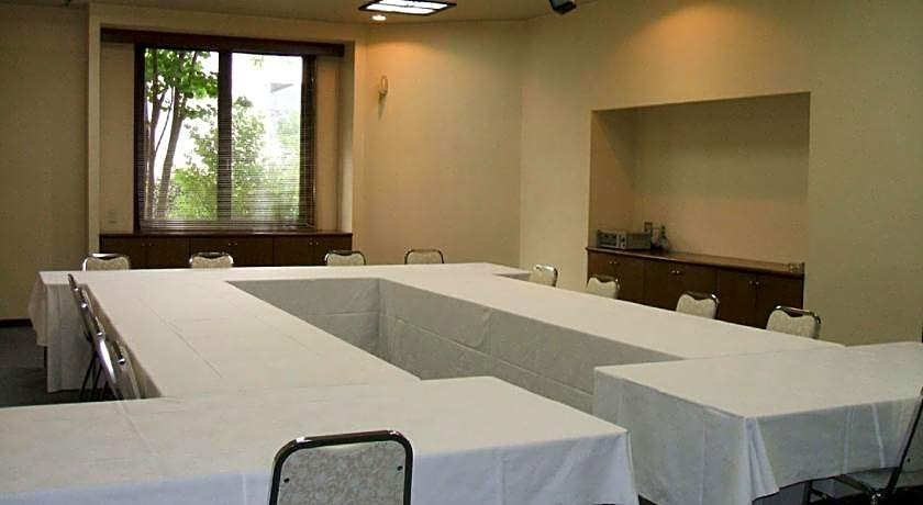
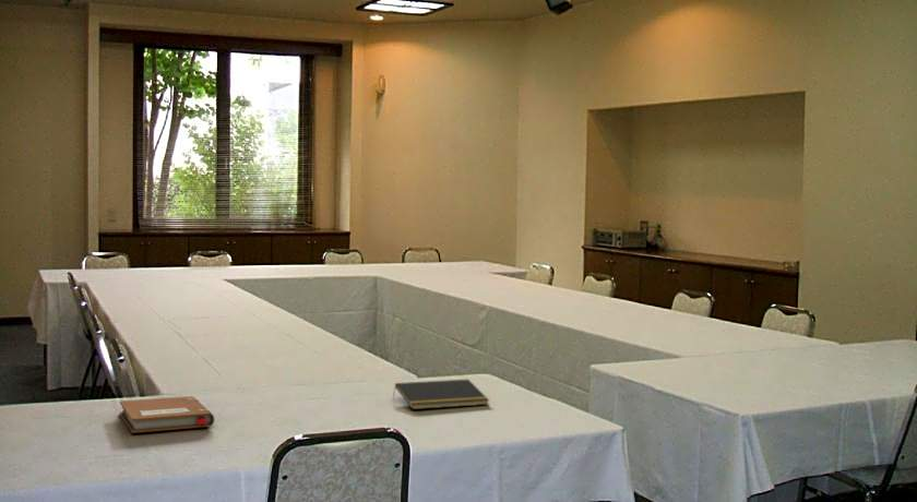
+ notebook [119,395,215,434]
+ notepad [392,379,490,410]
